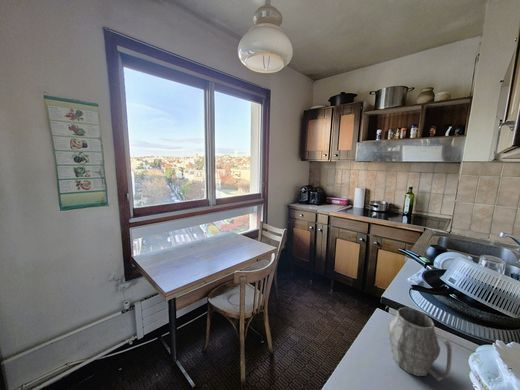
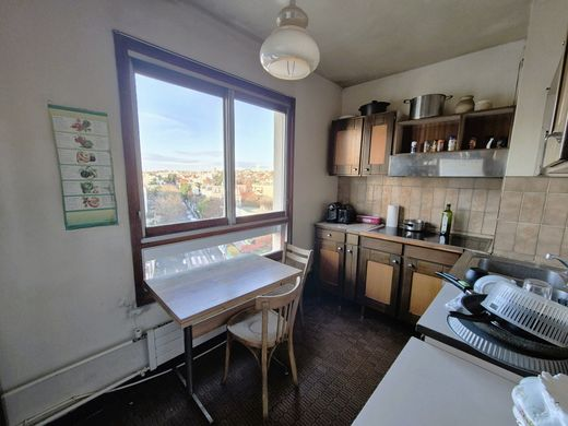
- mug [386,307,453,382]
